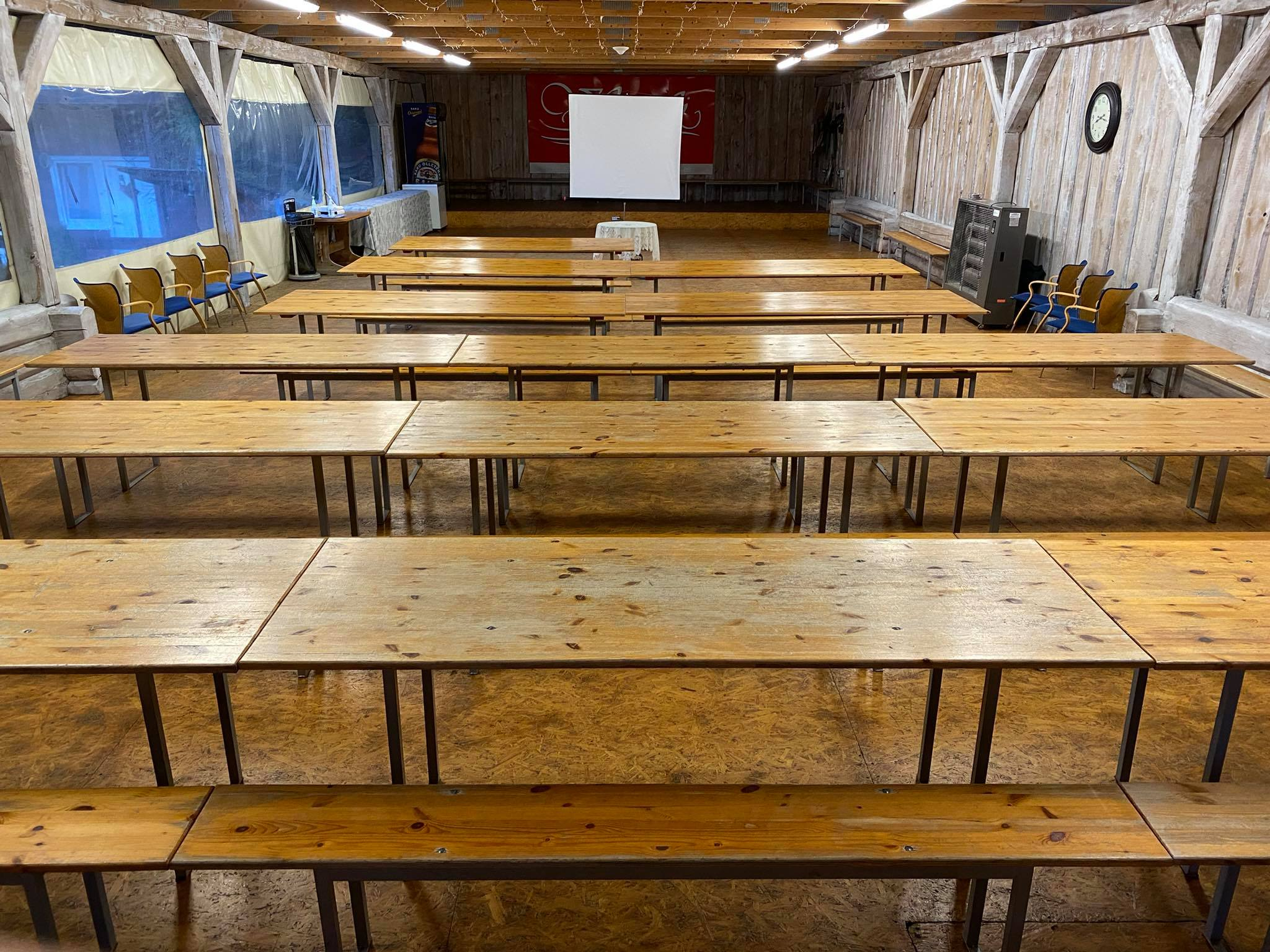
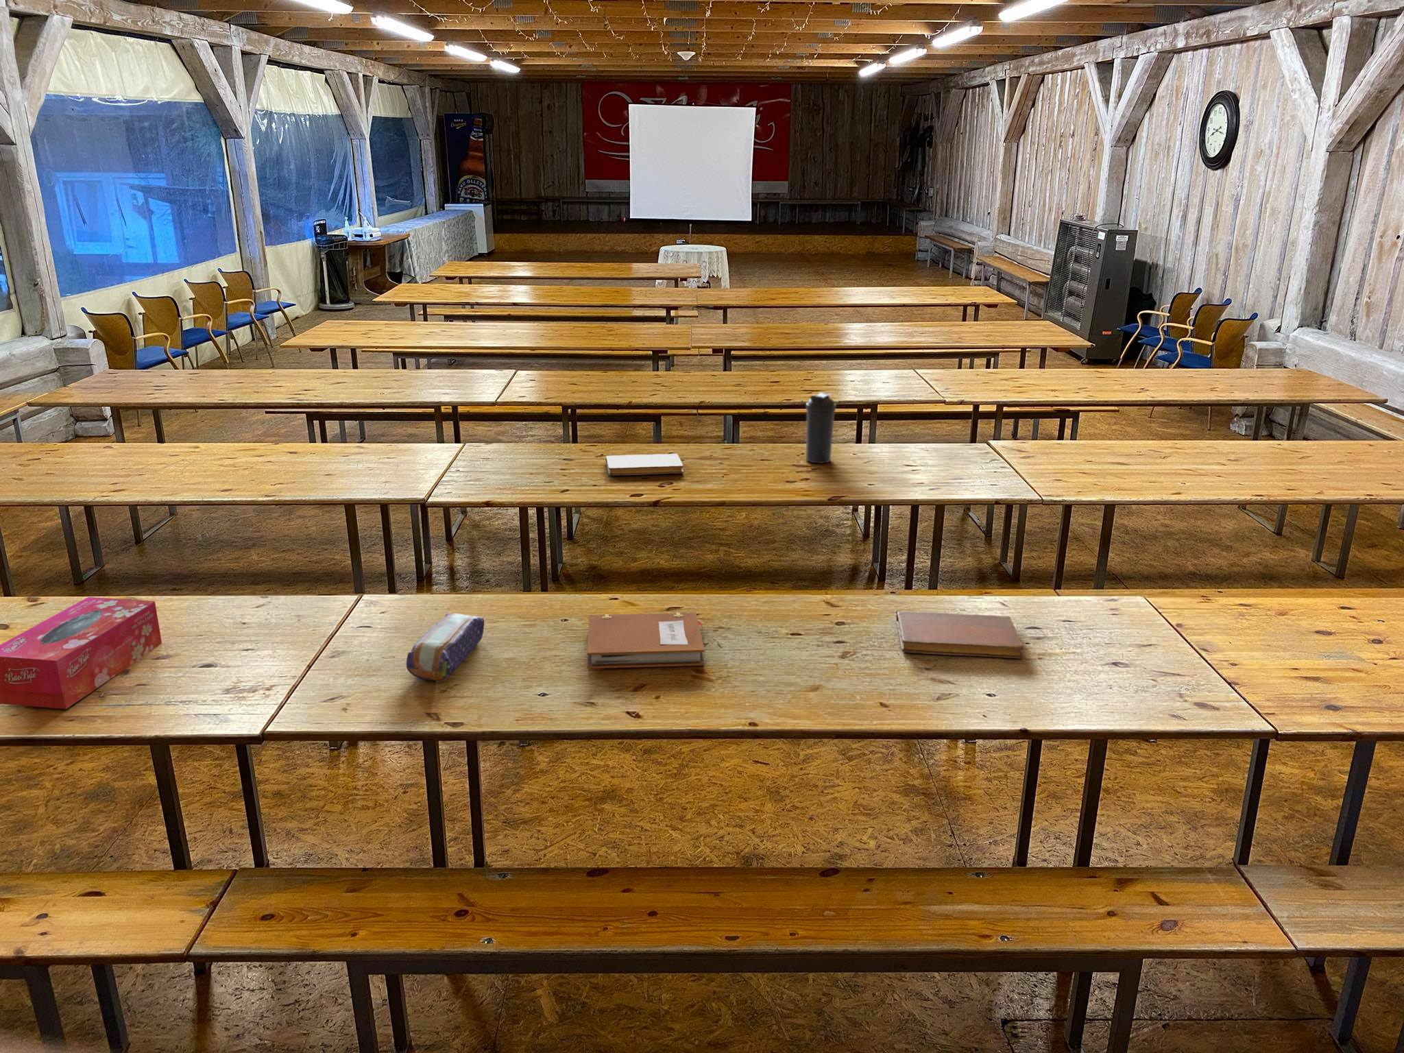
+ notebook [606,453,684,477]
+ tissue box [0,596,163,709]
+ water bottle [806,393,837,465]
+ notebook [586,612,705,669]
+ pencil case [406,613,484,681]
+ notebook [895,611,1024,659]
